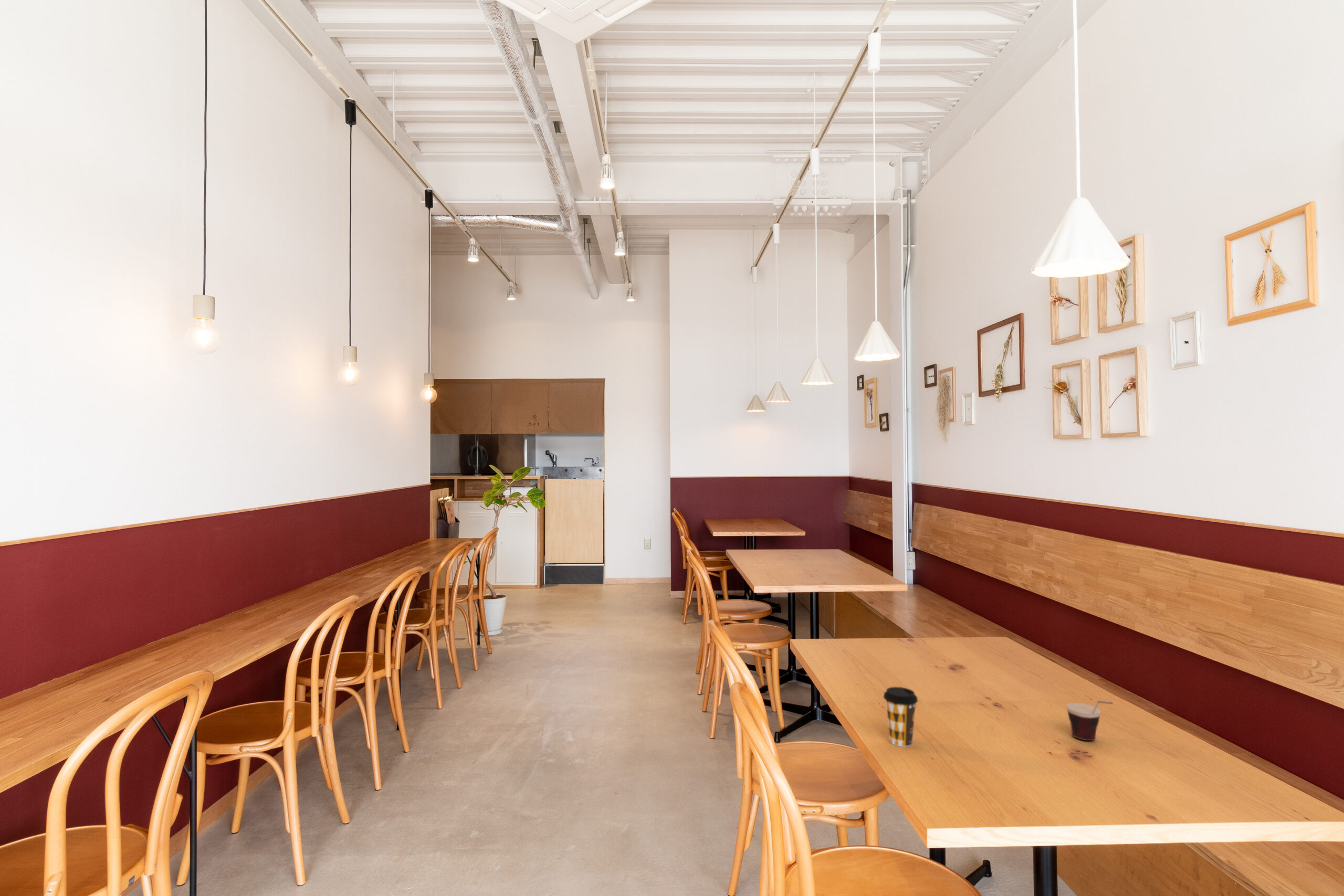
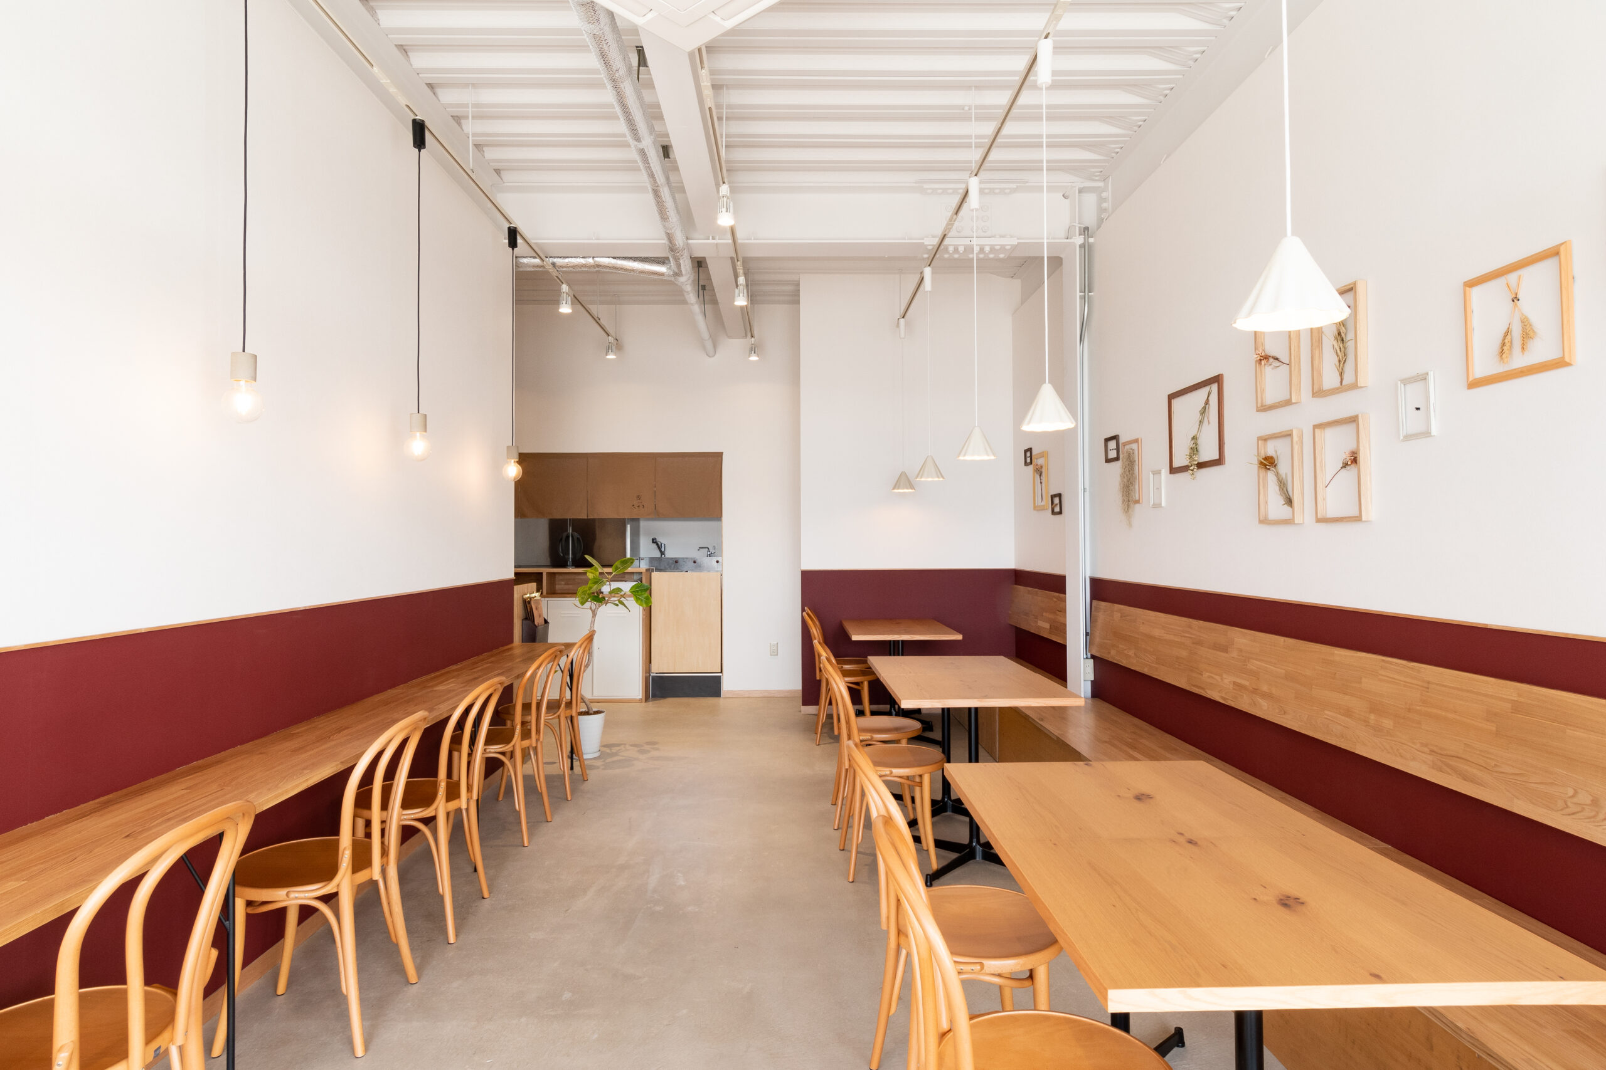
- cup [1066,700,1114,741]
- coffee cup [883,687,918,747]
